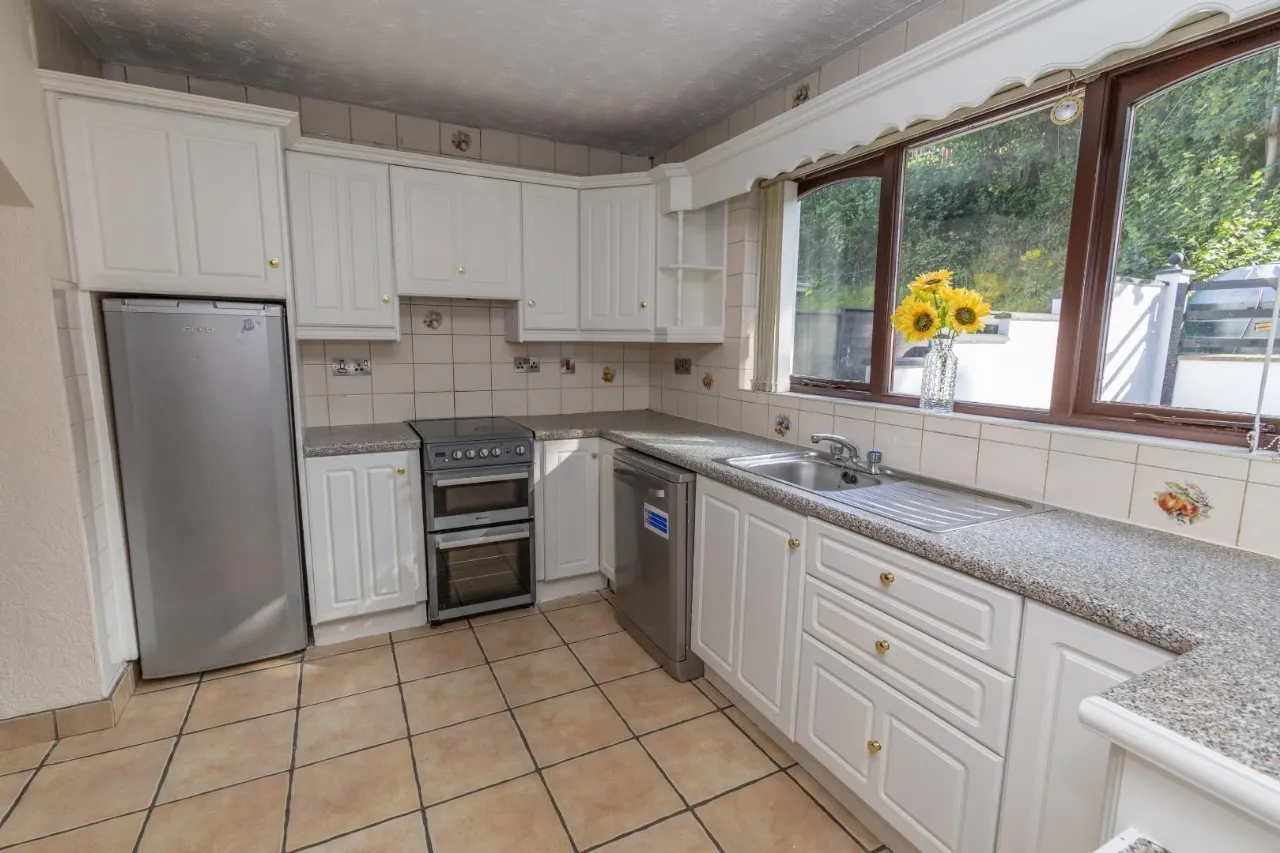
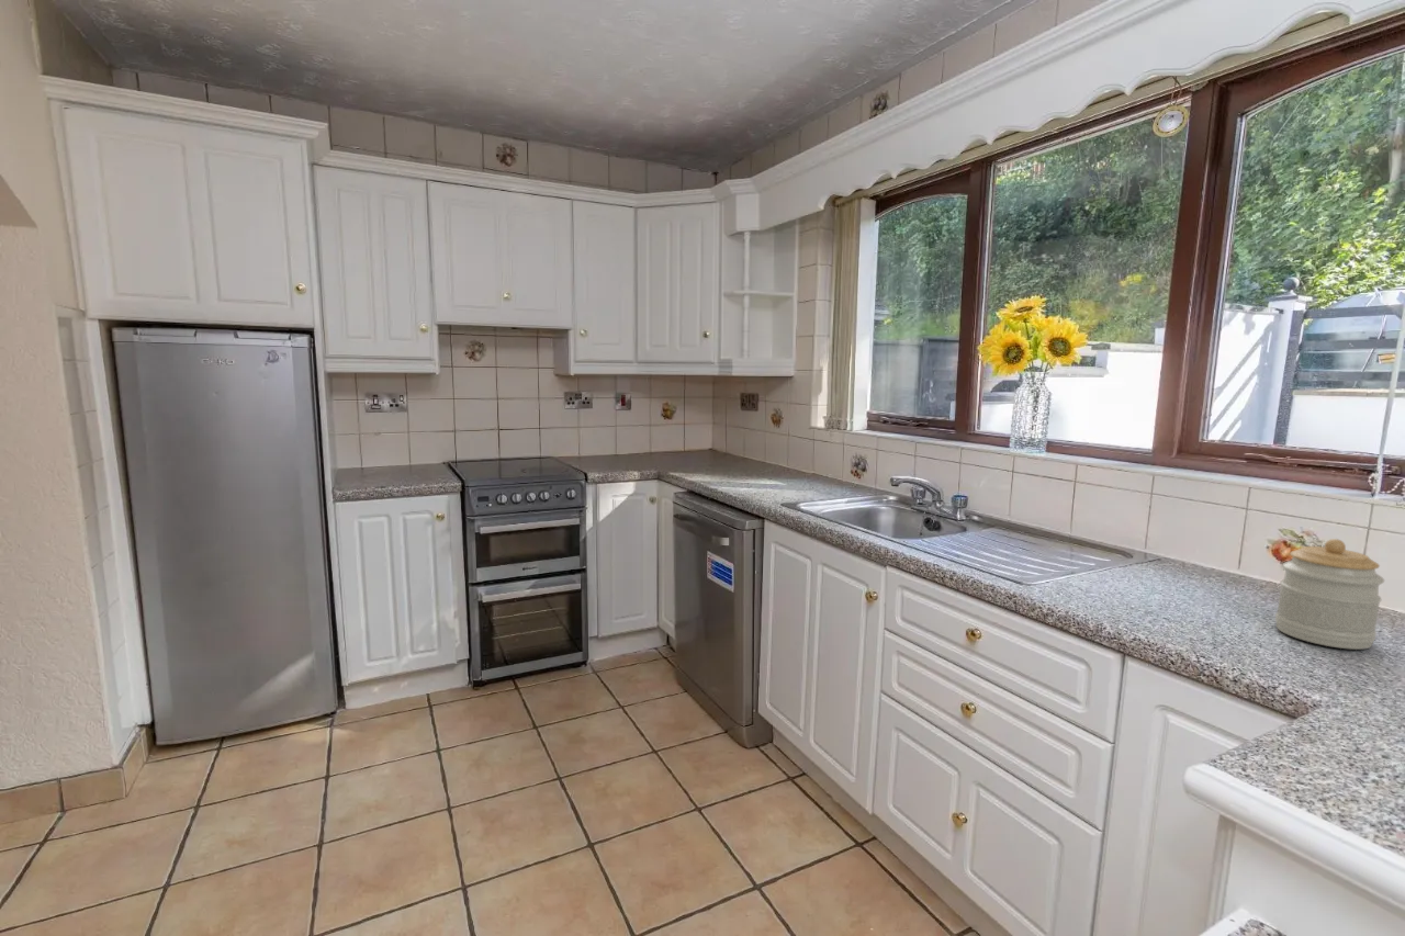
+ jar [1274,538,1385,651]
